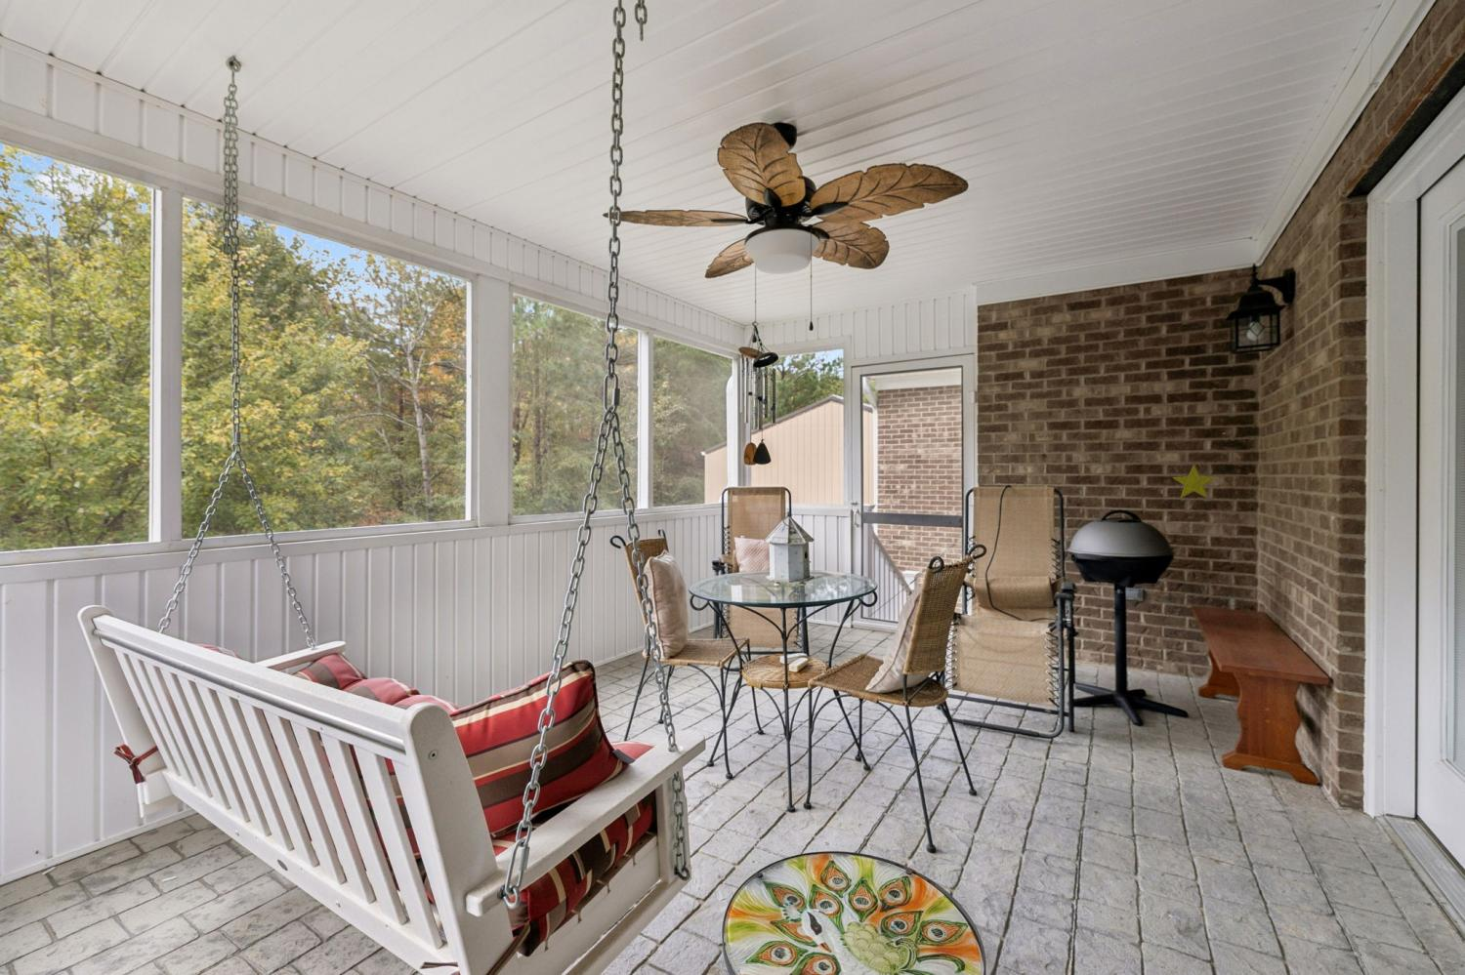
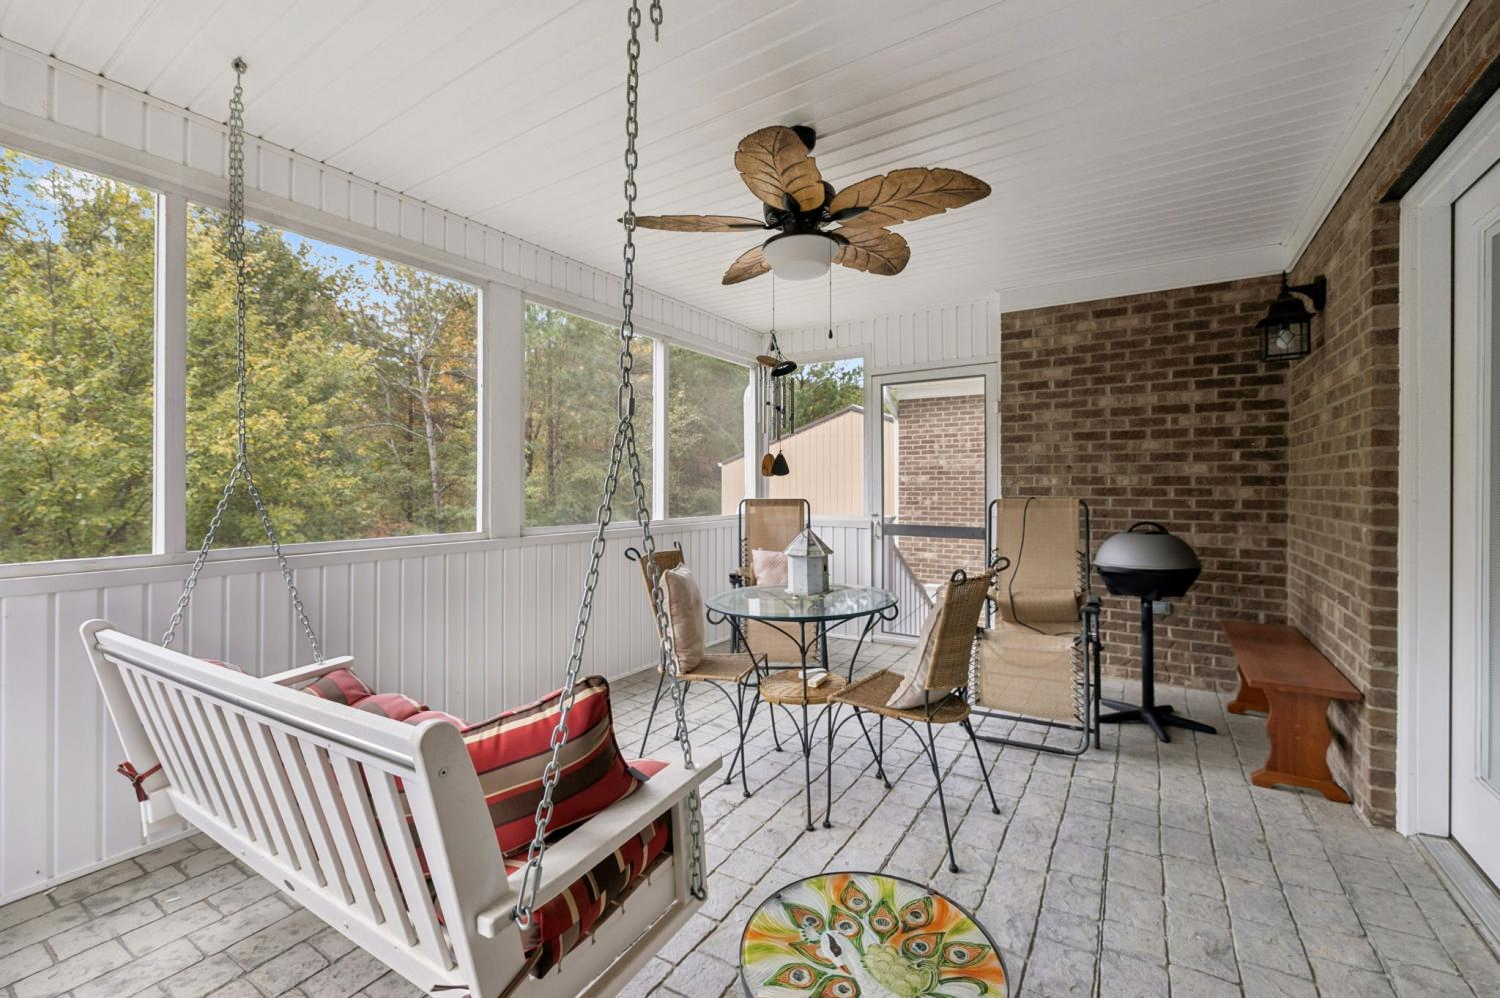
- decorative star [1172,464,1217,498]
